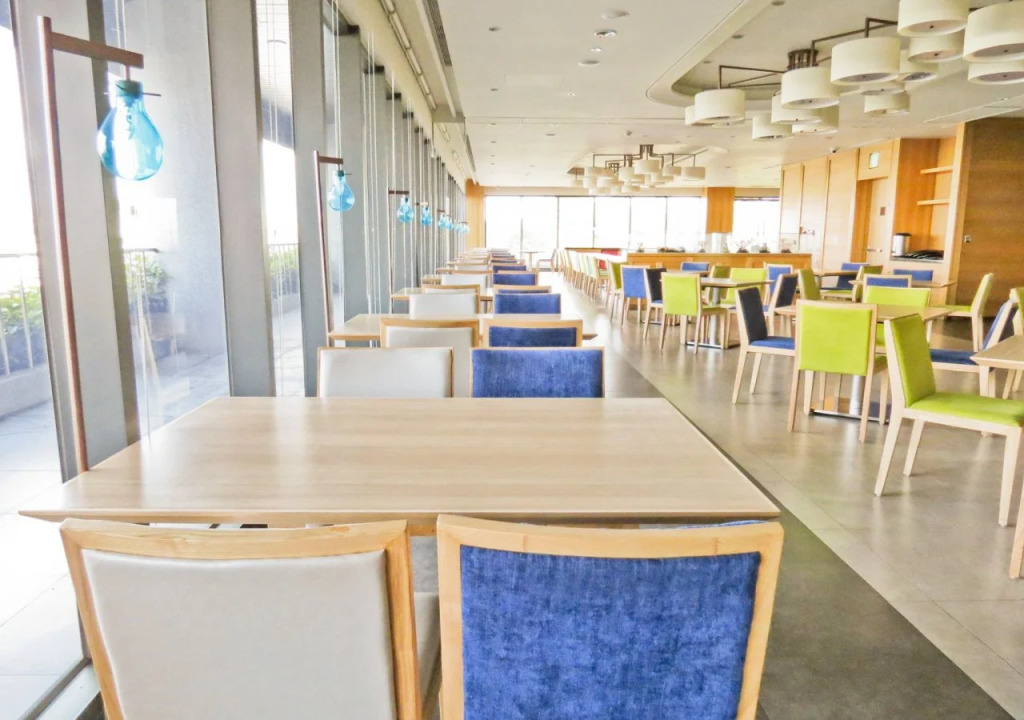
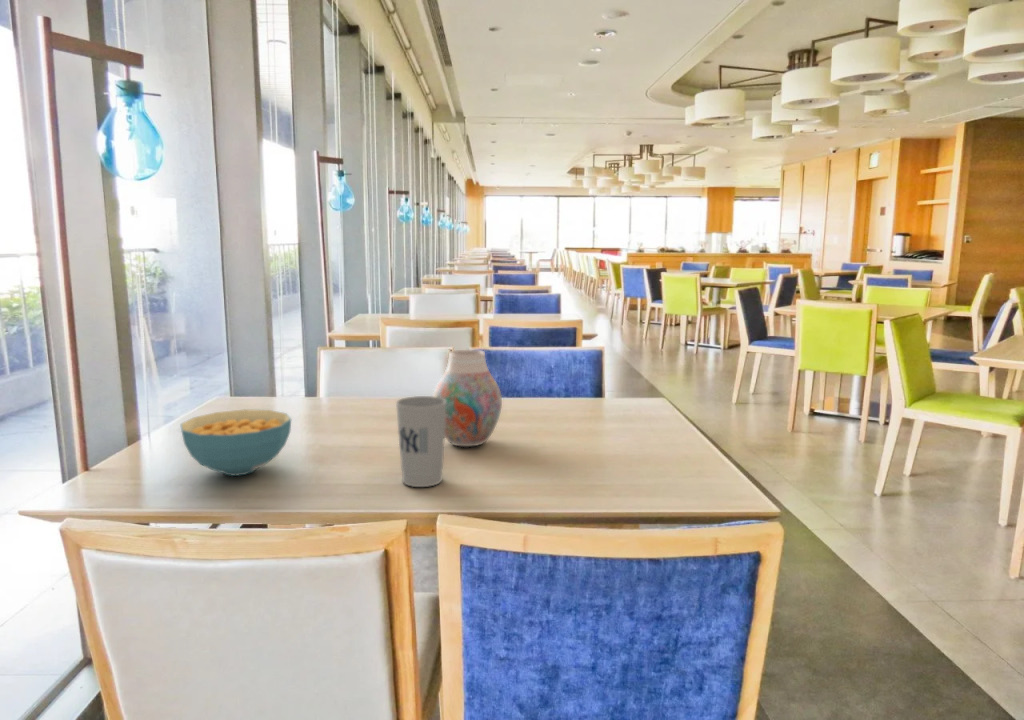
+ vase [432,348,503,448]
+ cereal bowl [179,408,292,477]
+ cup [395,395,446,488]
